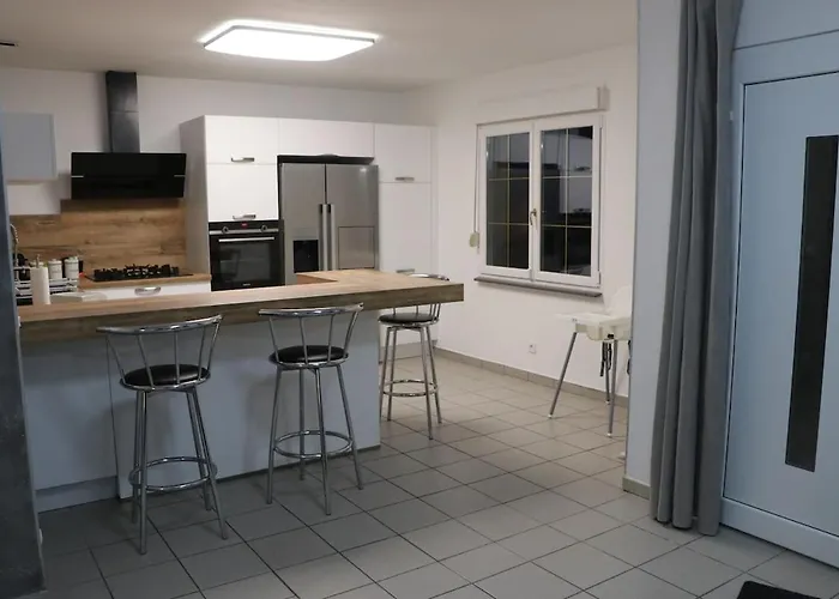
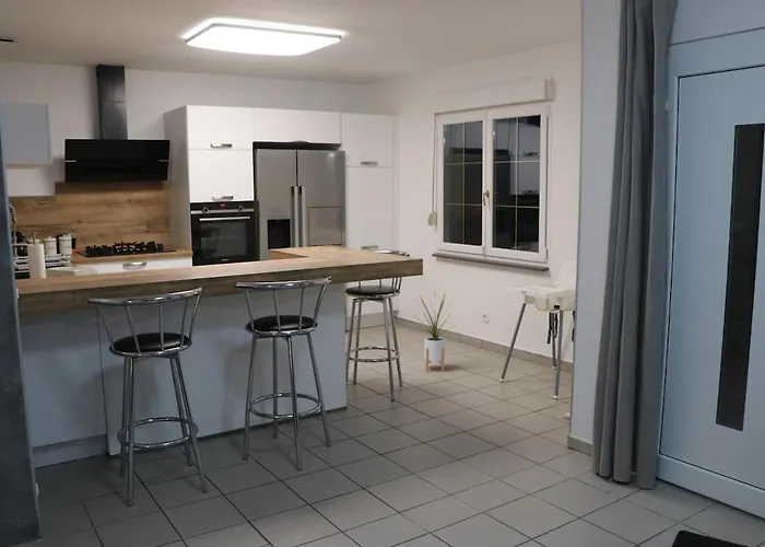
+ house plant [414,290,457,372]
